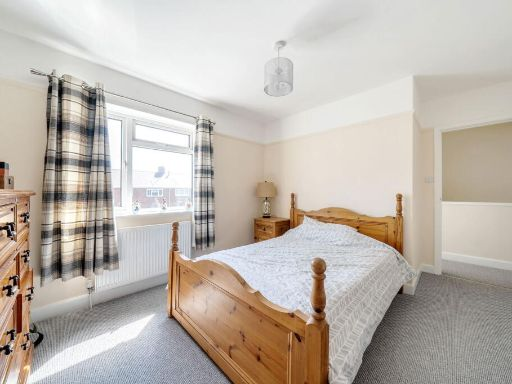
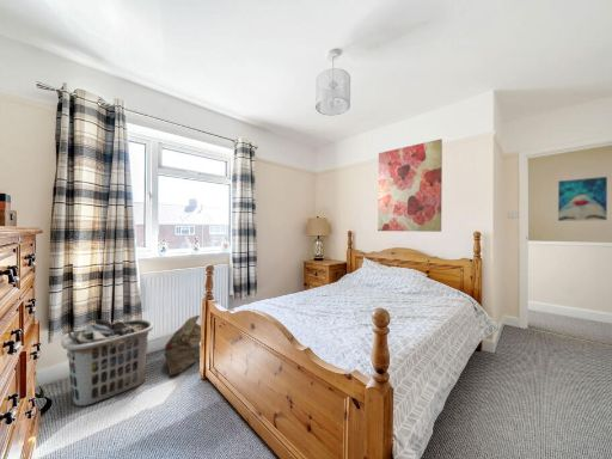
+ wall art [557,176,608,222]
+ bag [164,314,202,377]
+ wall art [377,137,443,233]
+ clothes hamper [60,318,154,408]
